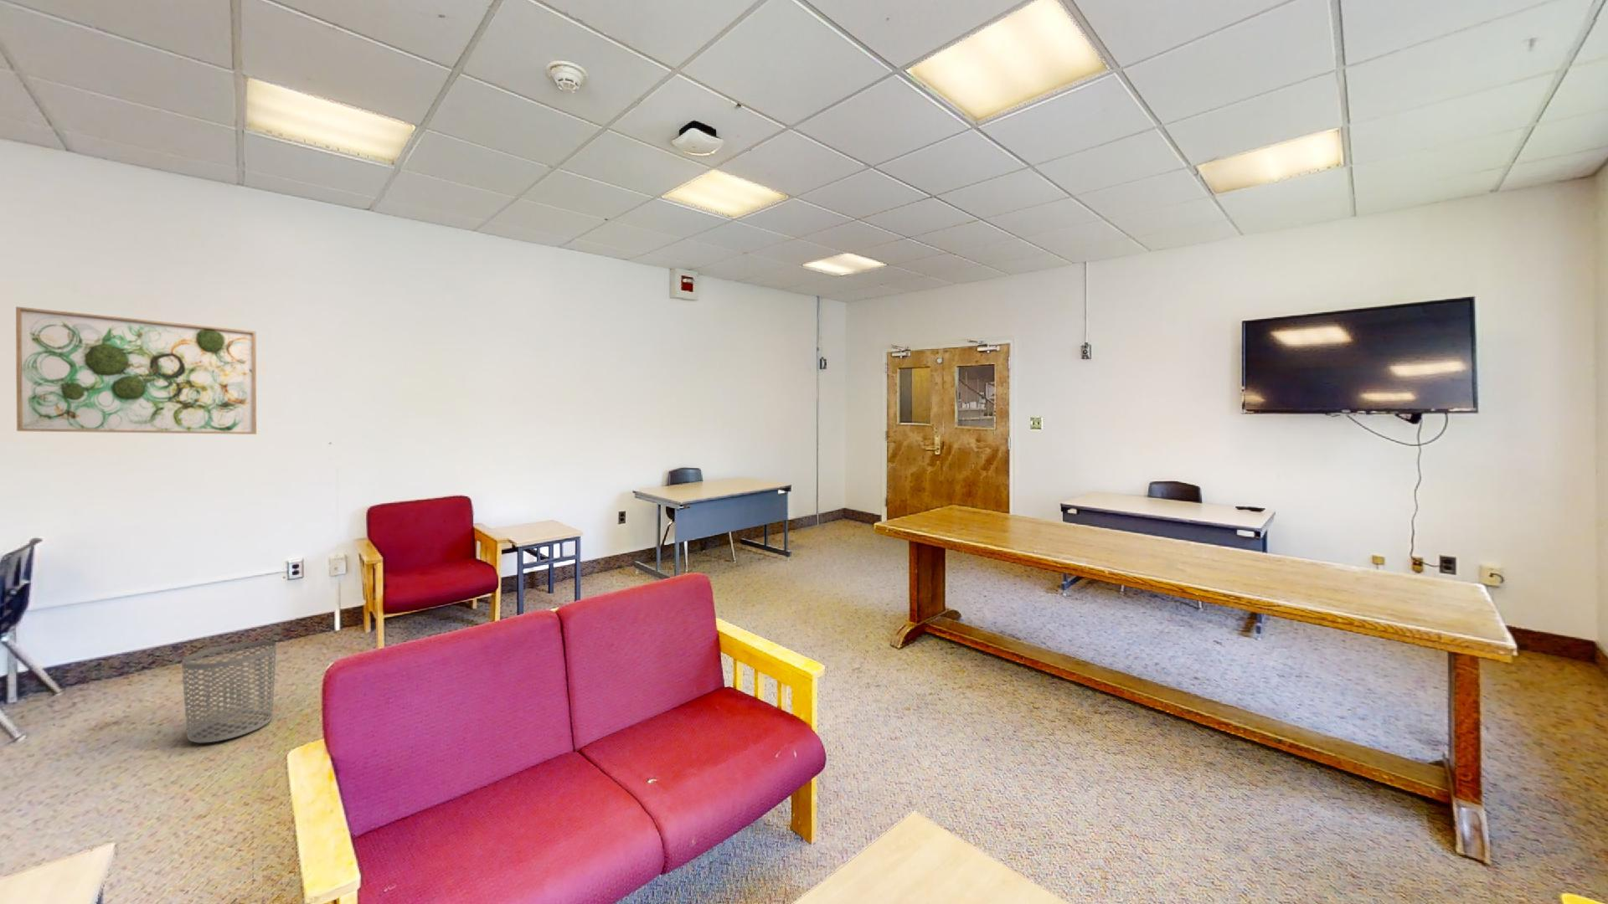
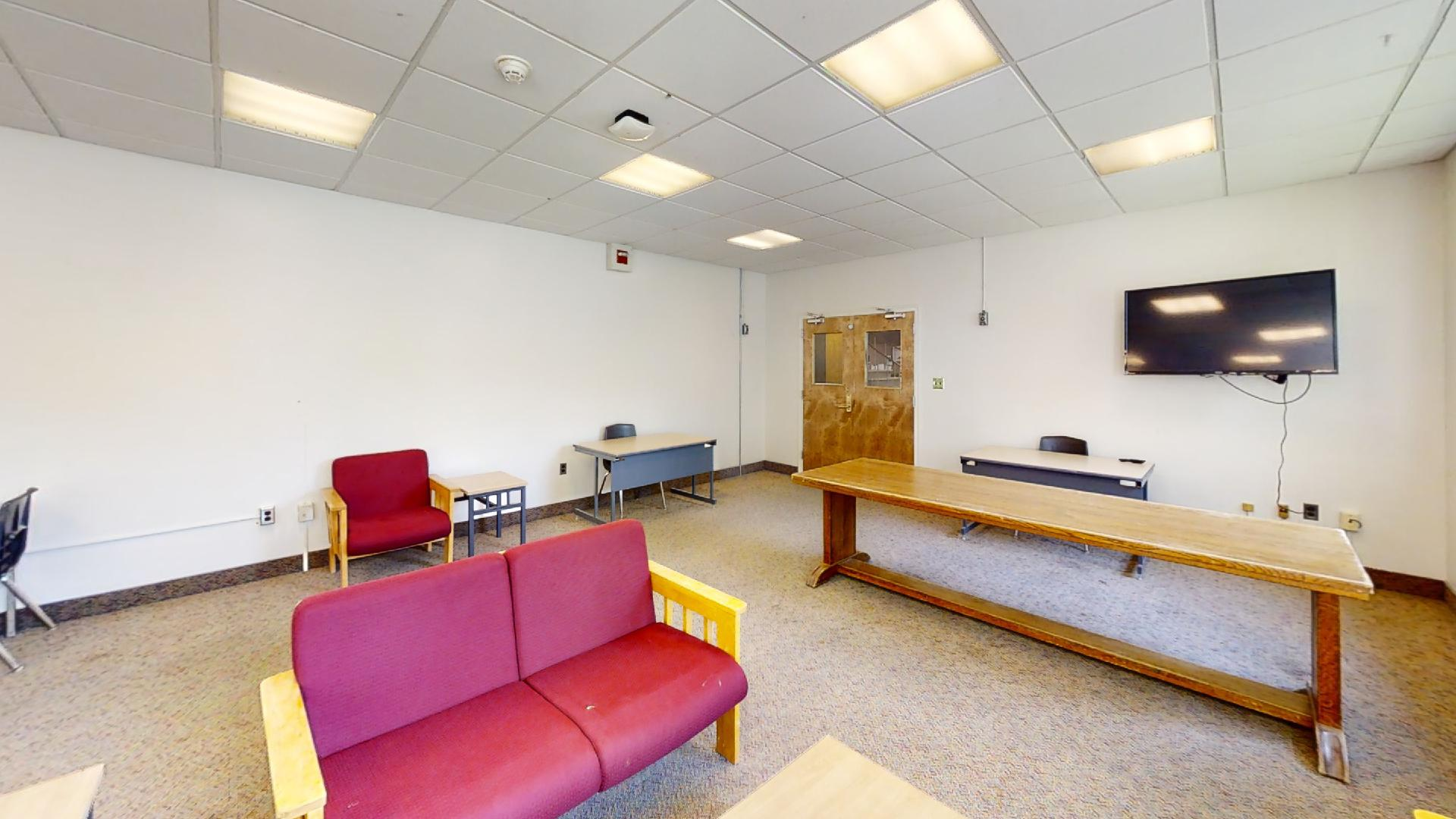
- wall art [15,306,257,435]
- waste bin [181,640,277,743]
